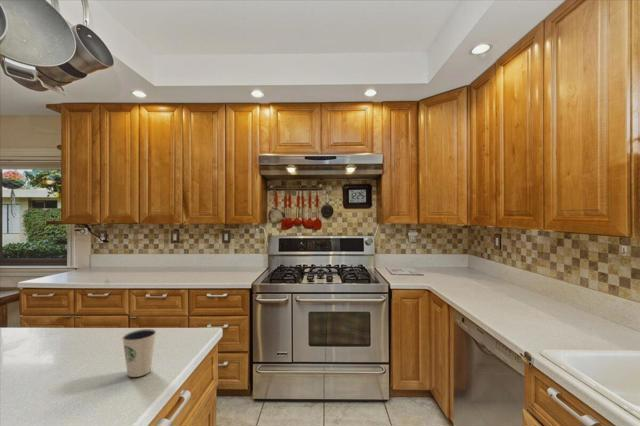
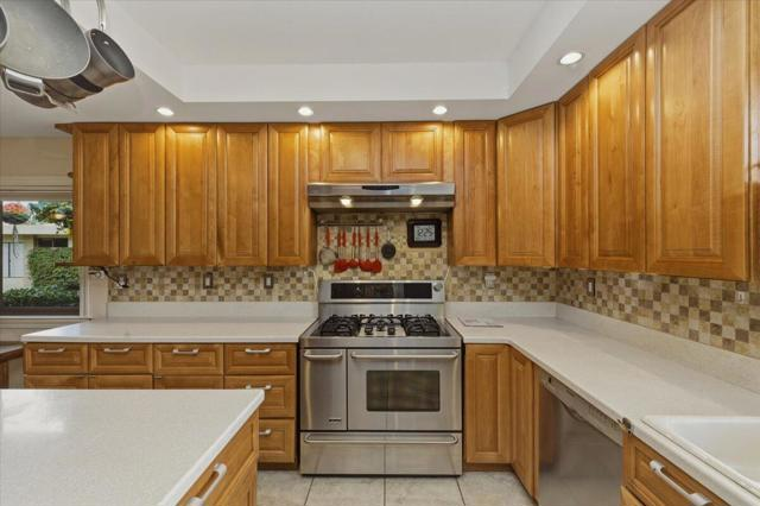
- dixie cup [121,328,157,378]
